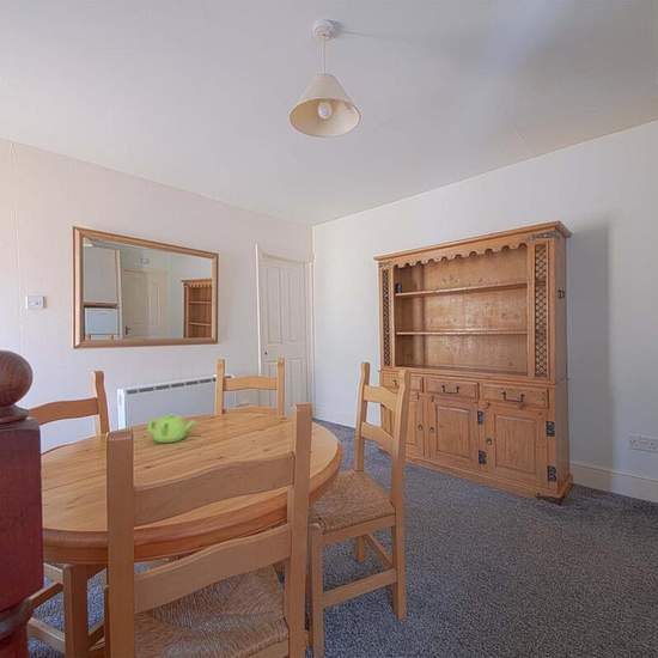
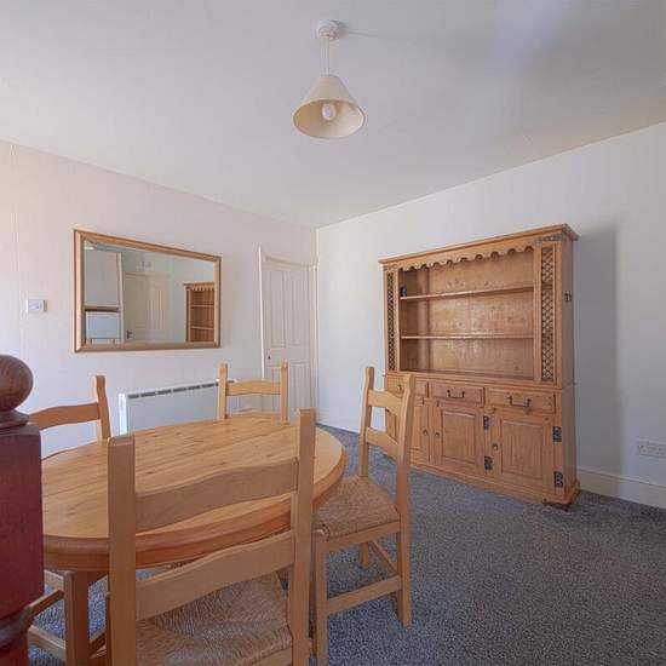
- teapot [146,413,197,444]
